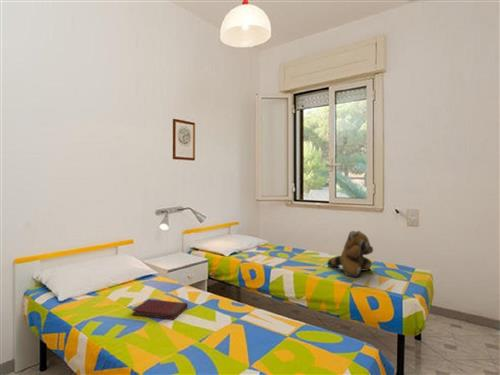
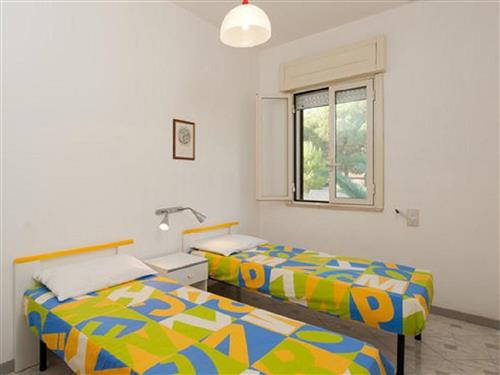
- teddy bear [326,230,374,278]
- book [131,298,189,321]
